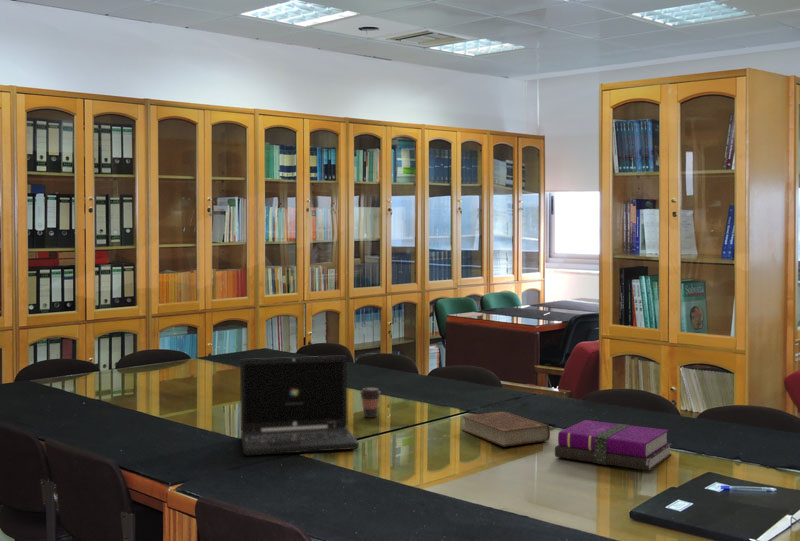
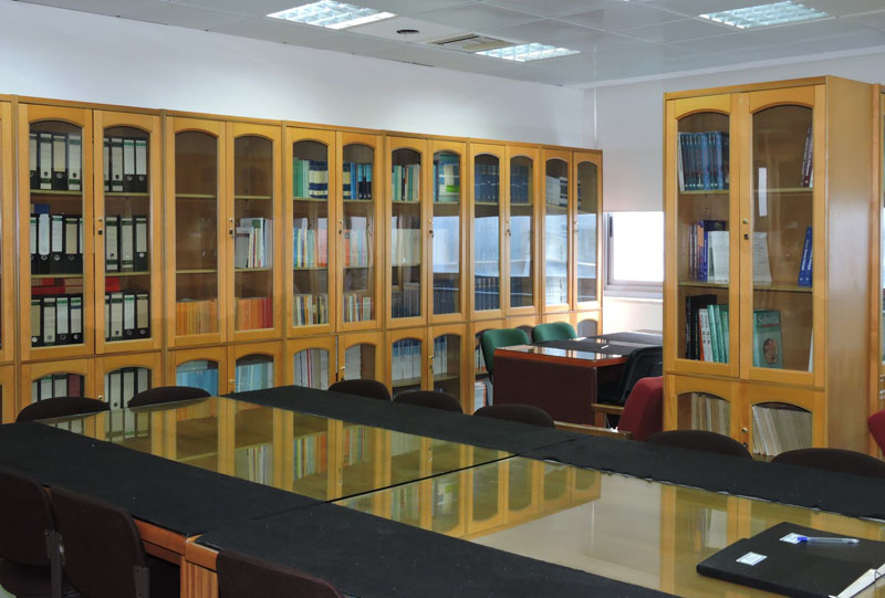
- laptop [239,355,360,457]
- notebook [554,419,673,471]
- book [460,410,551,448]
- coffee cup [359,387,382,419]
